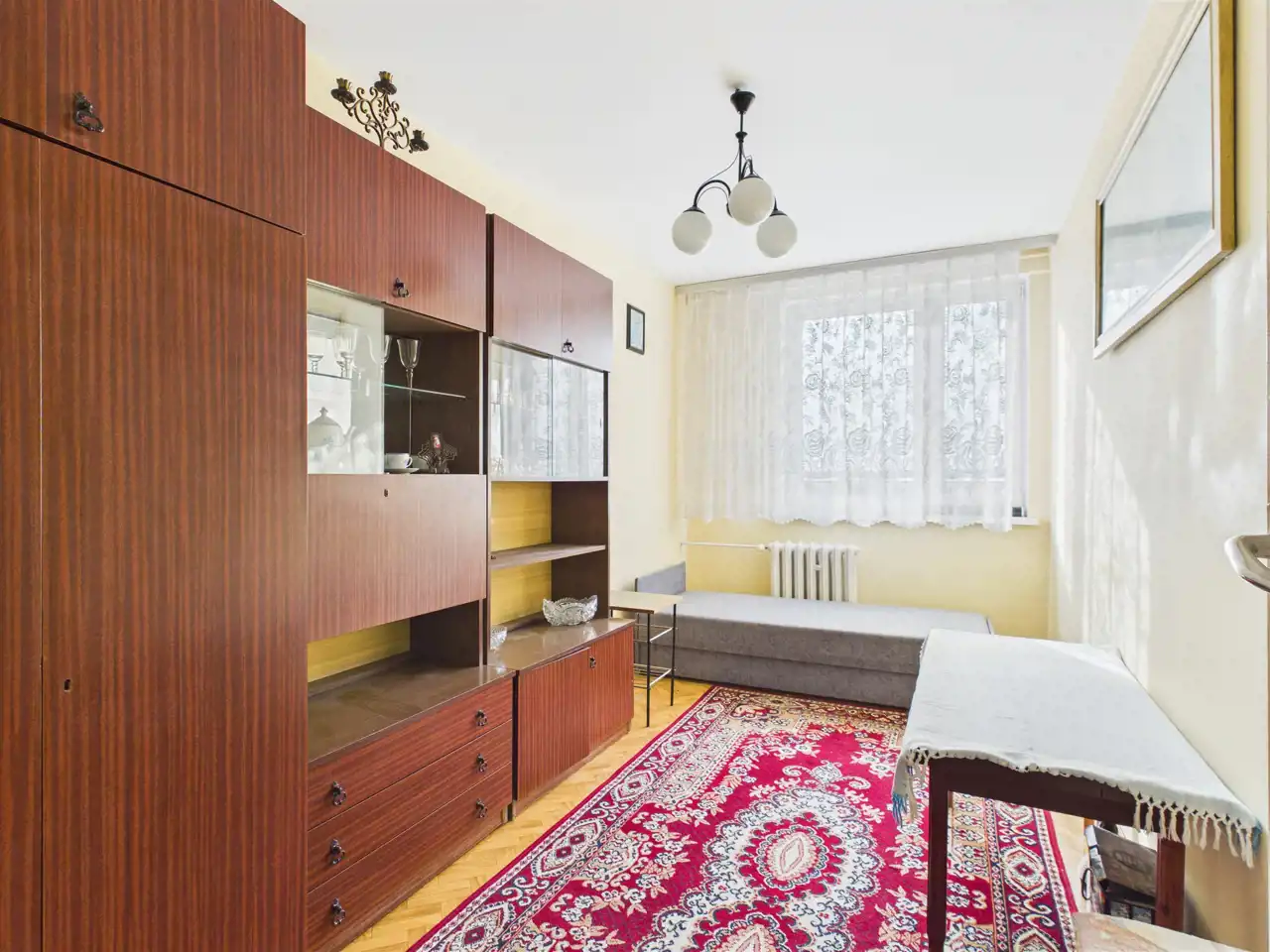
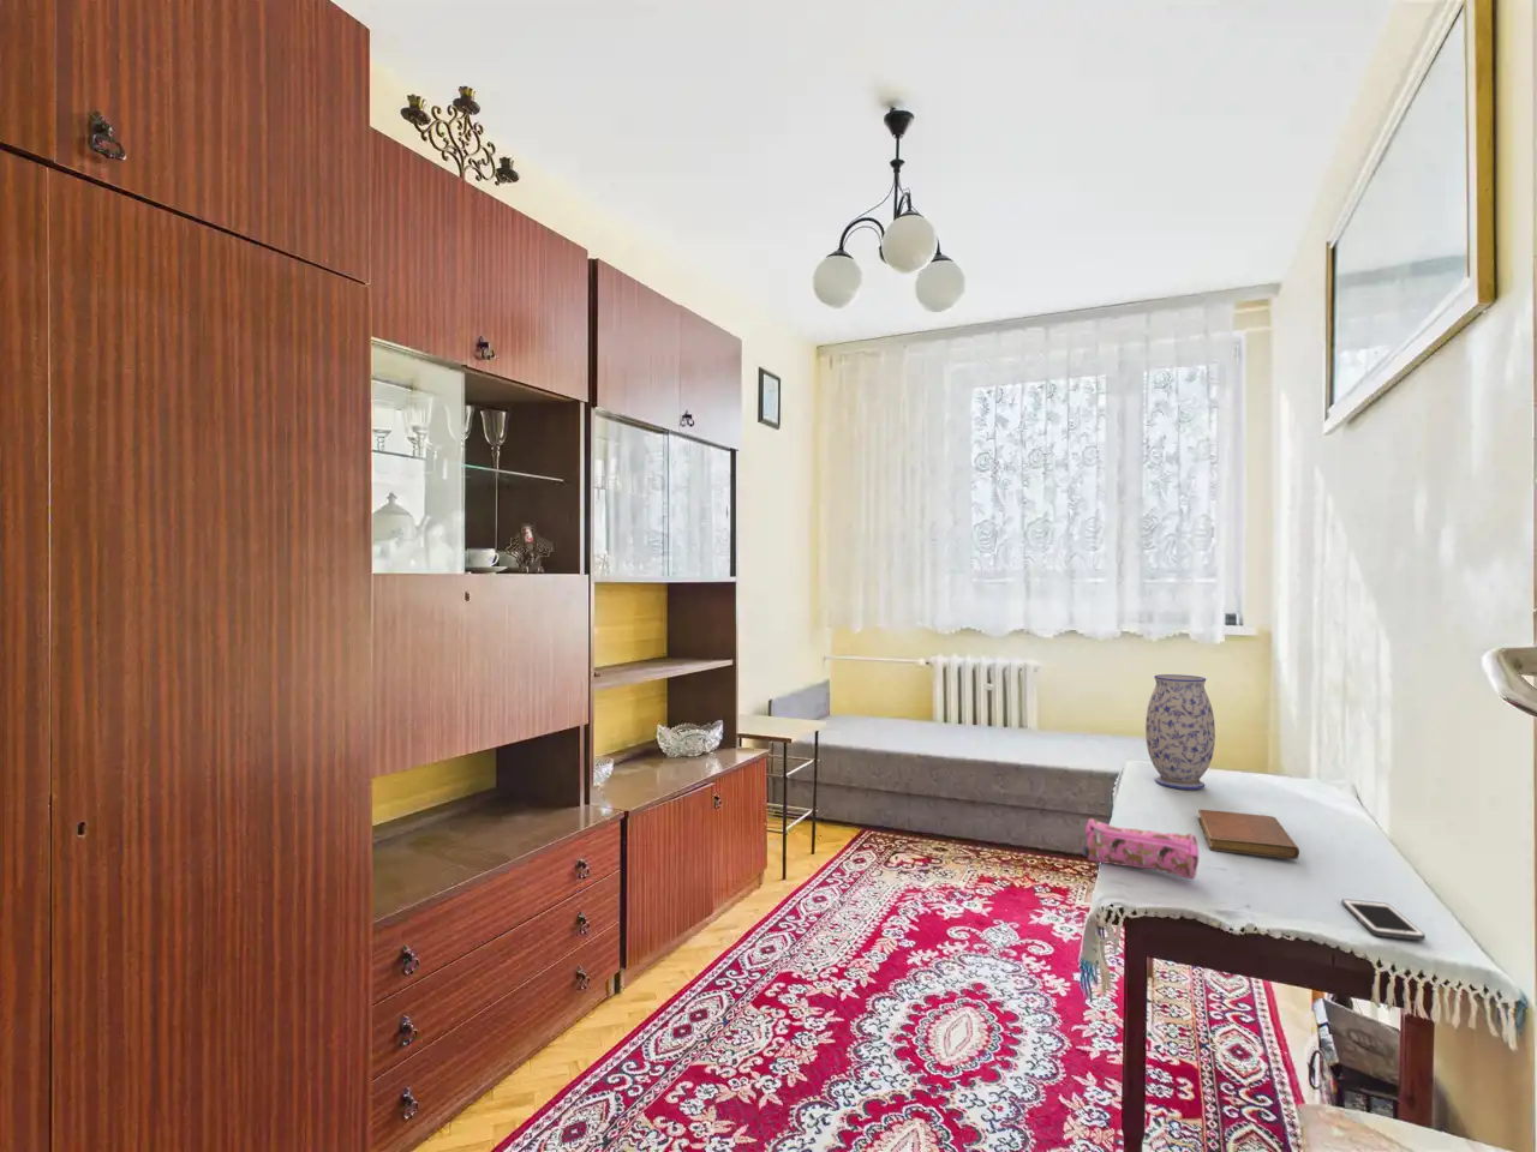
+ notebook [1197,808,1301,860]
+ cell phone [1341,898,1427,941]
+ pencil case [1082,817,1199,880]
+ vase [1145,673,1216,791]
